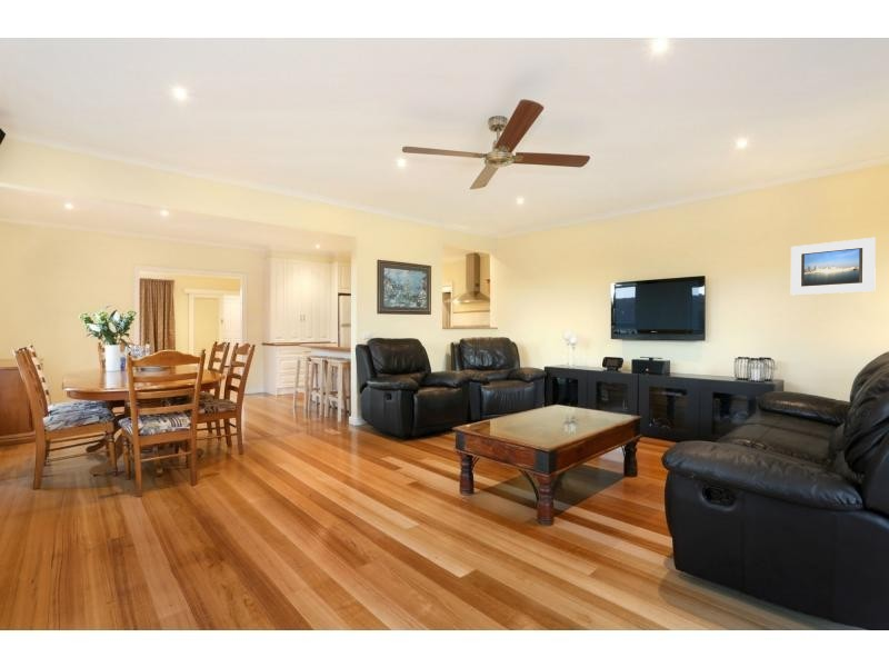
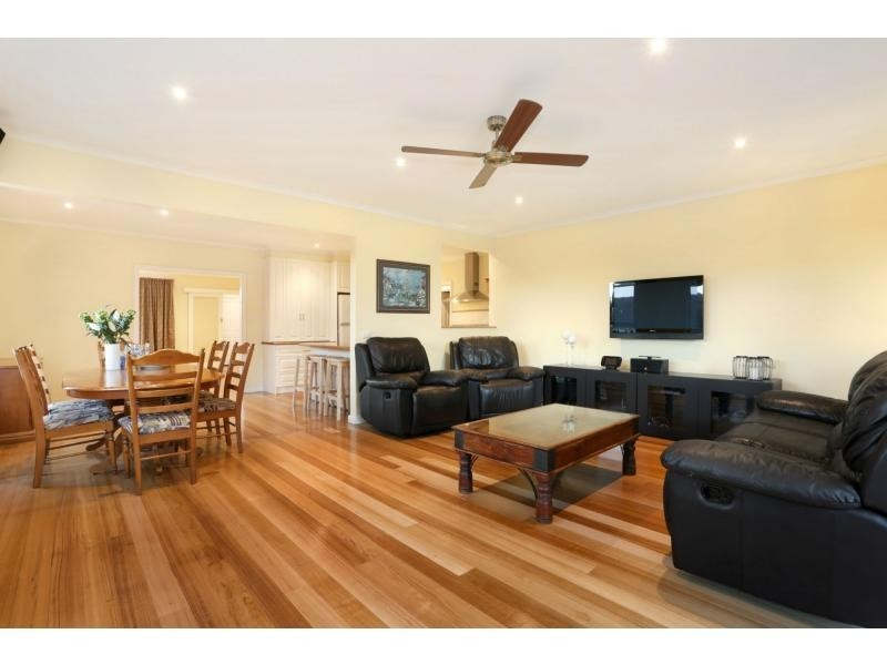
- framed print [790,237,877,297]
